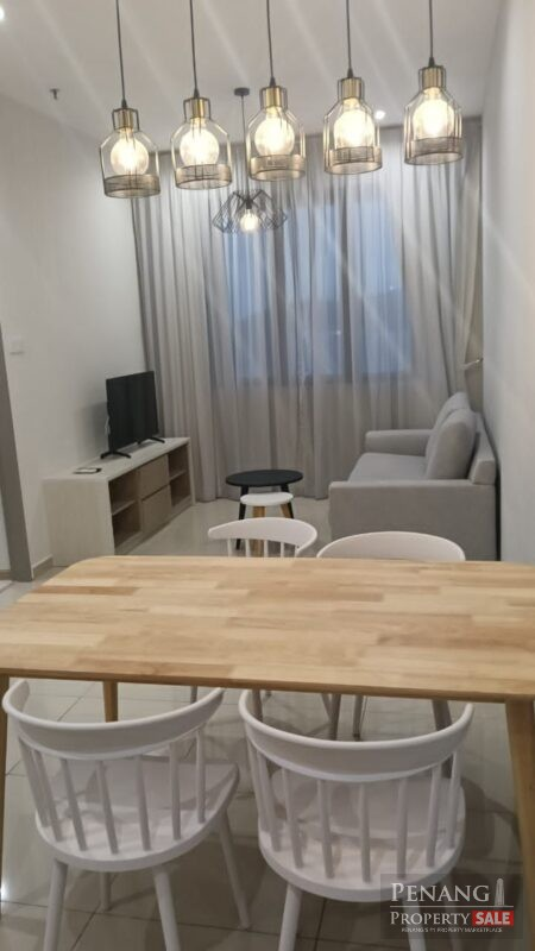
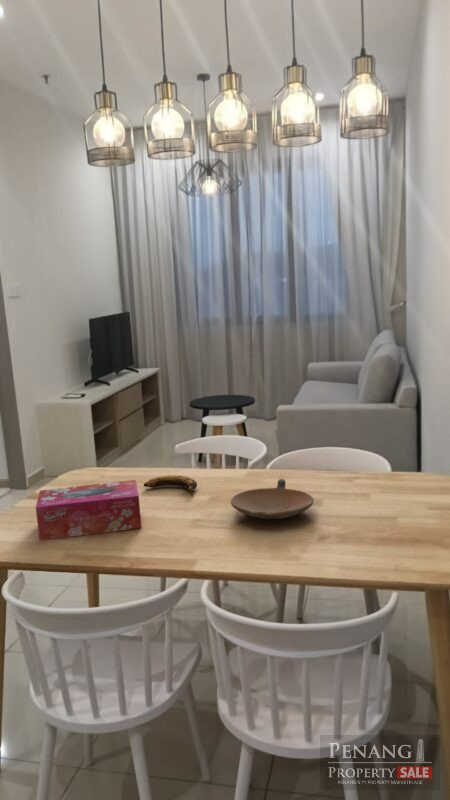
+ tissue box [35,479,142,541]
+ bowl [230,477,315,520]
+ banana [143,474,198,493]
